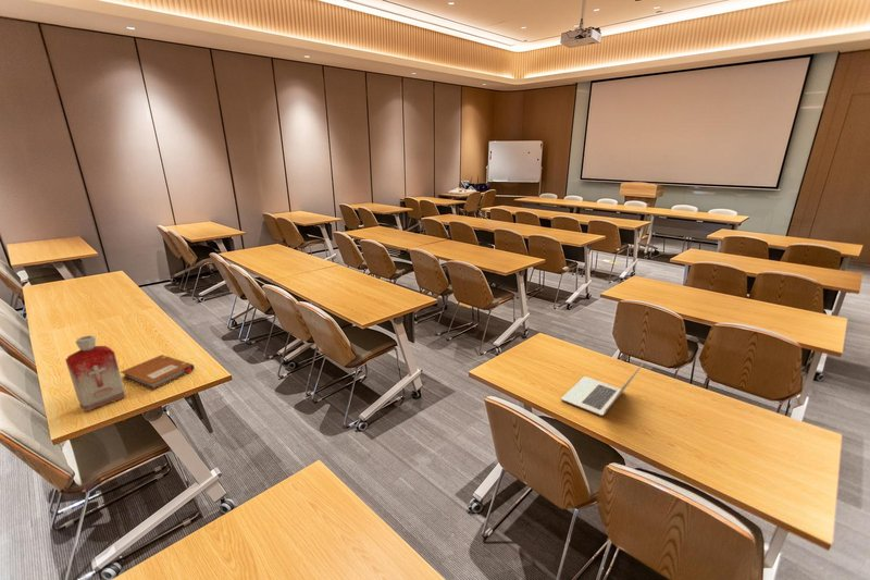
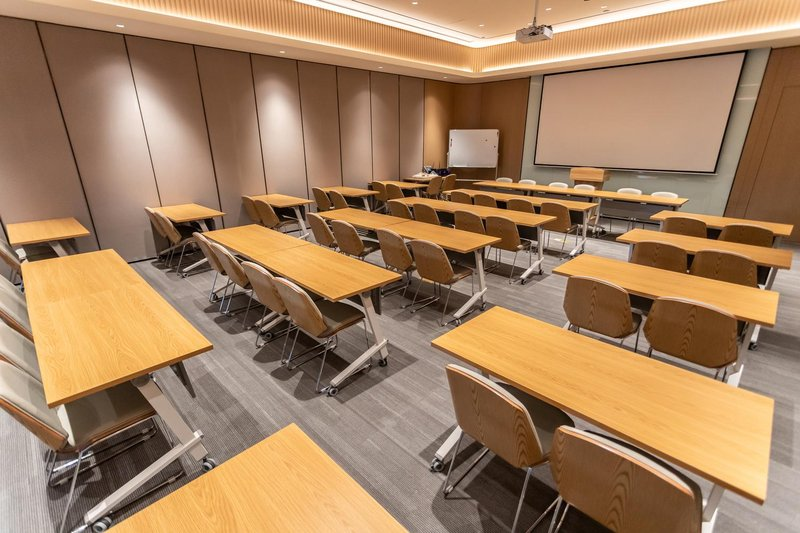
- bottle [64,334,127,412]
- notebook [120,354,196,391]
- laptop [560,361,645,417]
